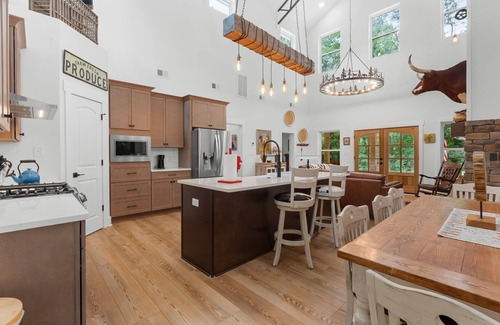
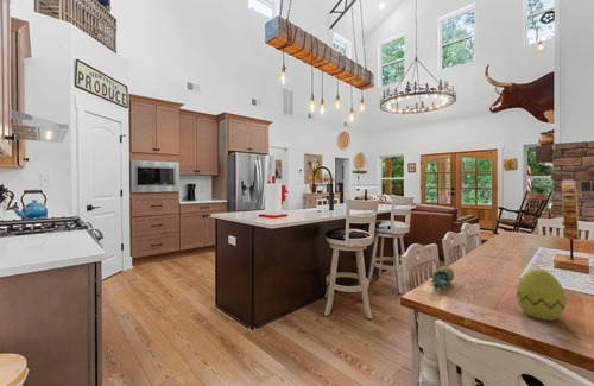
+ fruit [429,265,455,292]
+ decorative egg [516,267,568,322]
